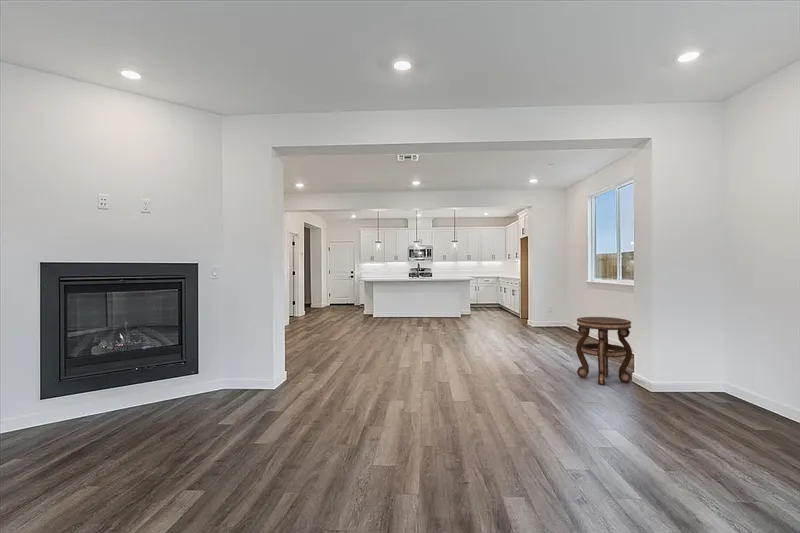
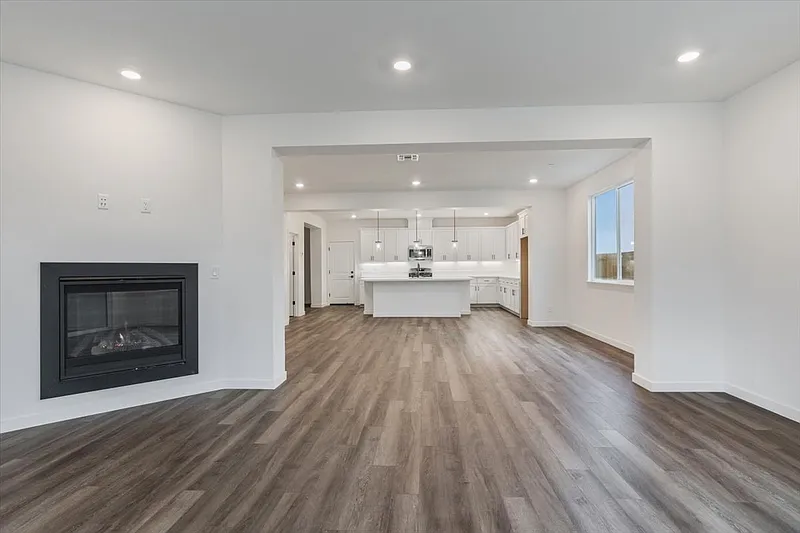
- side table [575,316,633,386]
